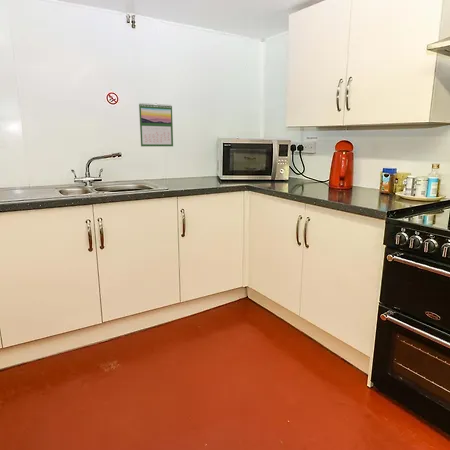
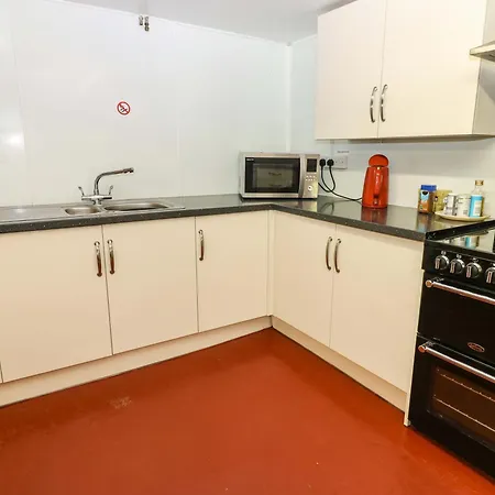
- calendar [138,102,174,147]
